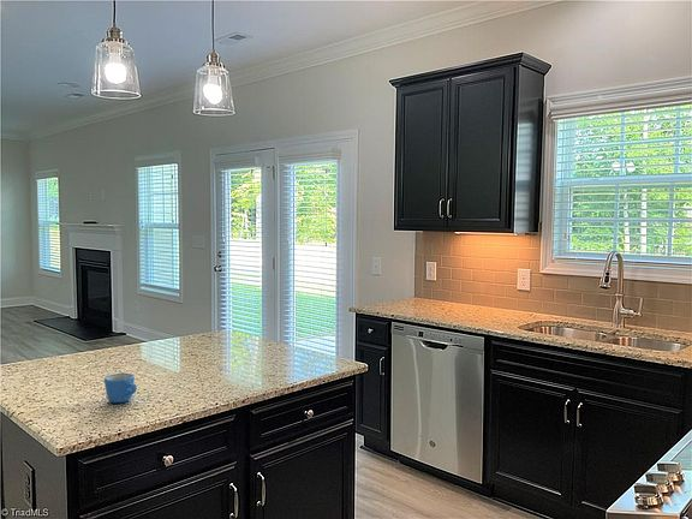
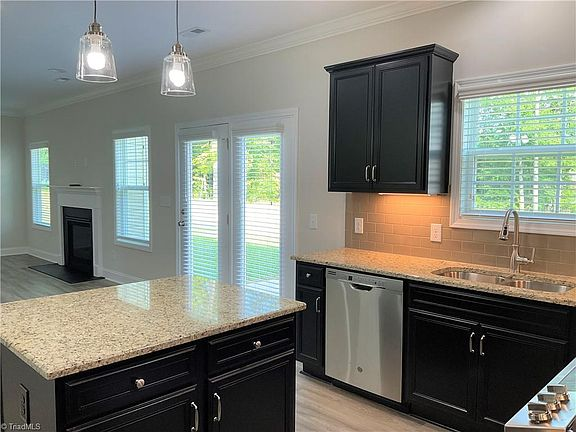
- mug [103,372,138,404]
